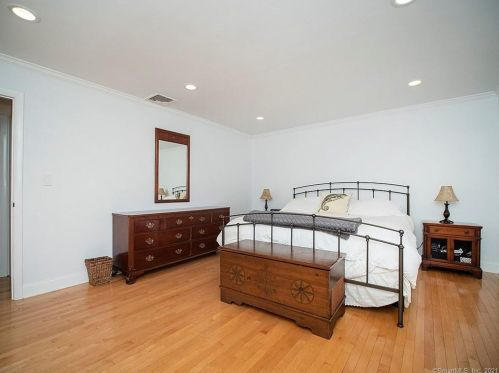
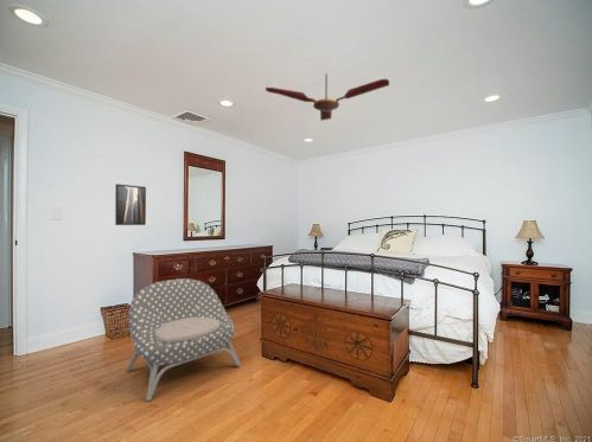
+ armchair [126,277,241,403]
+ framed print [114,182,147,226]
+ ceiling fan [265,72,390,122]
